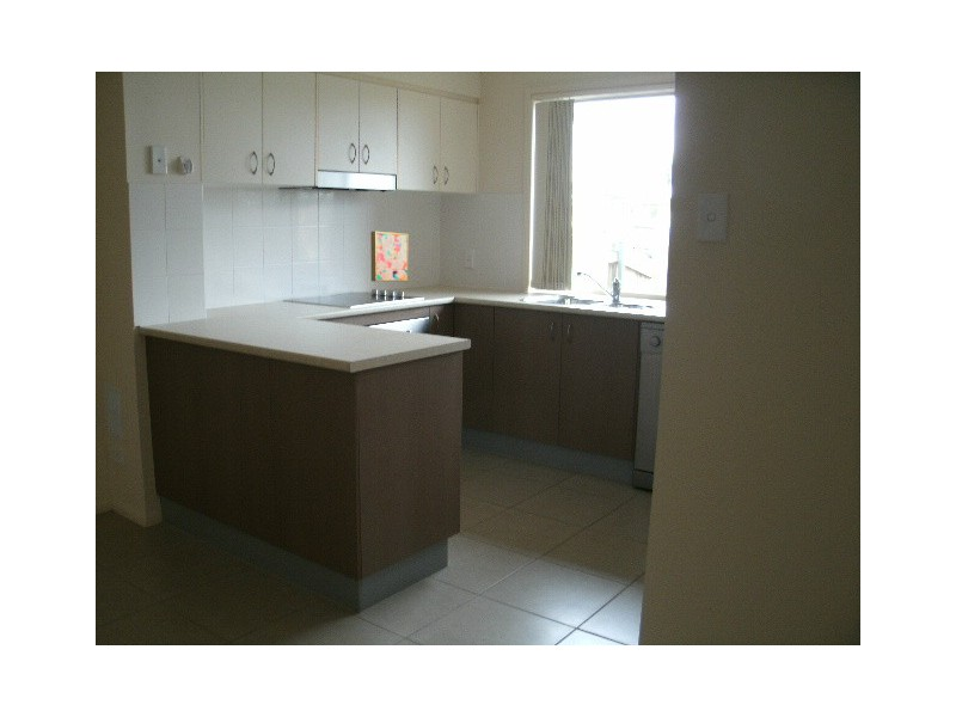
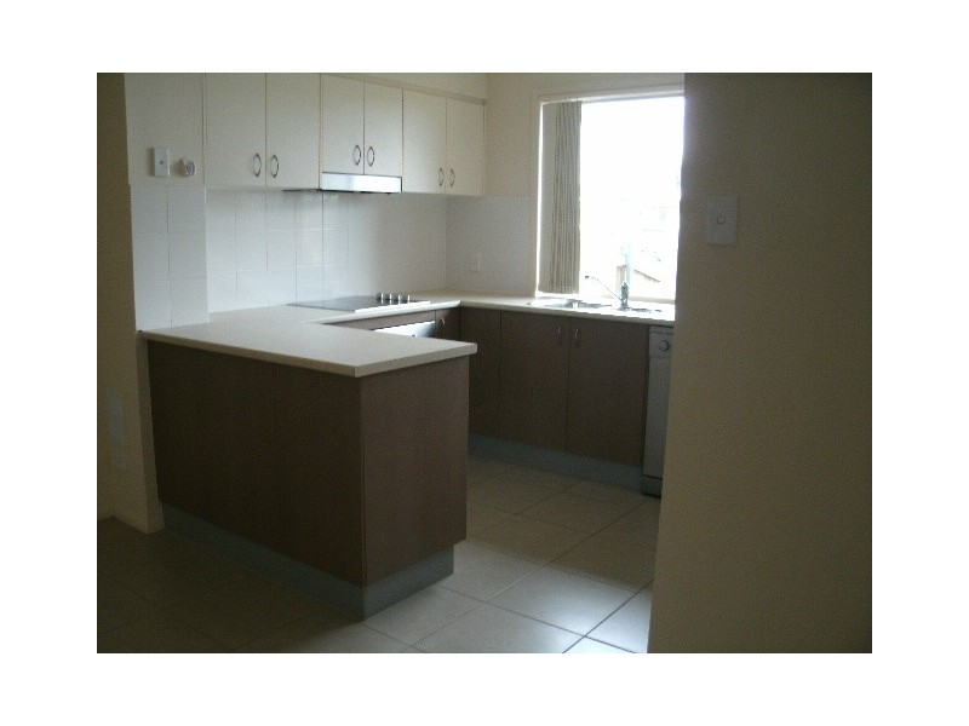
- wall art [369,231,410,283]
